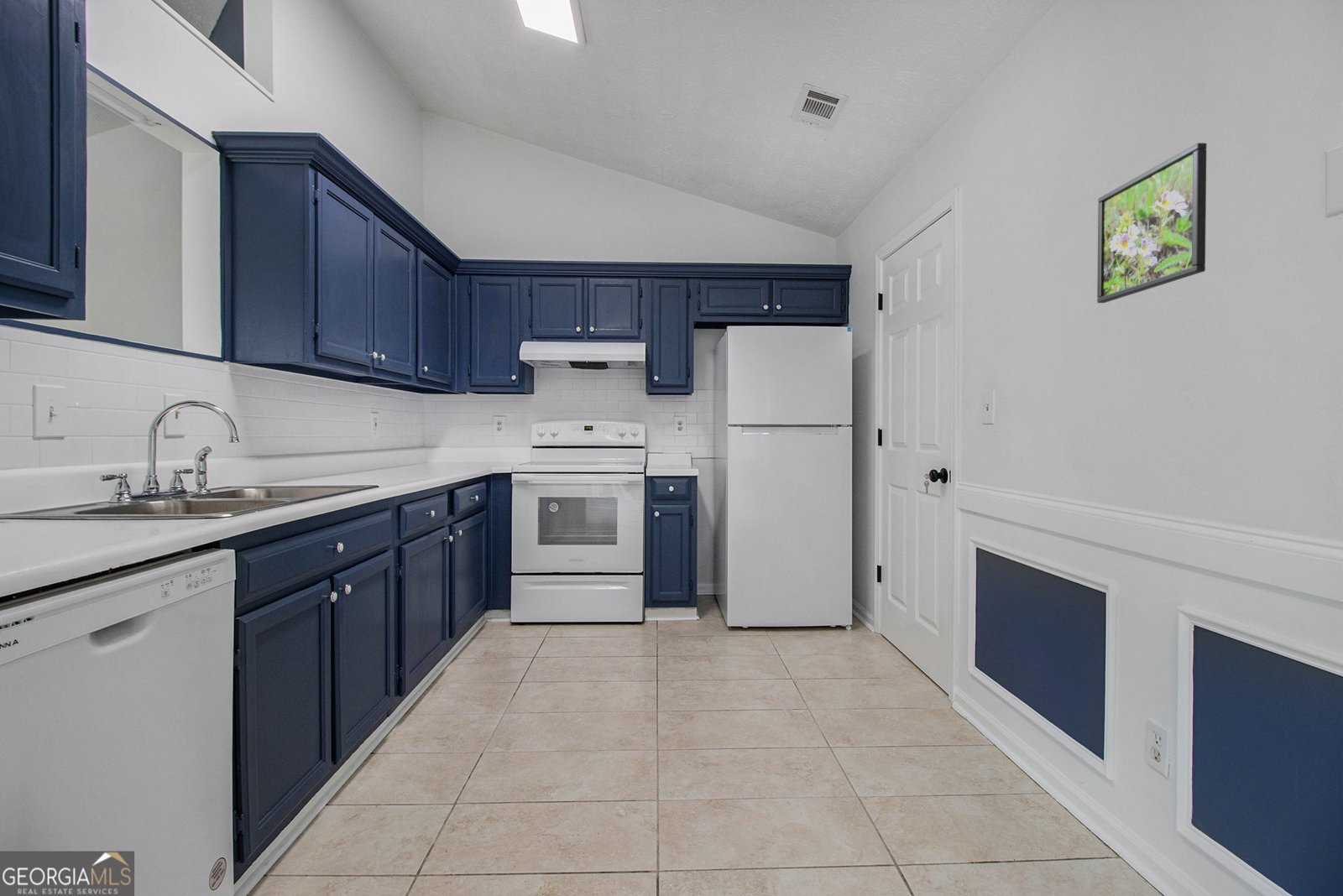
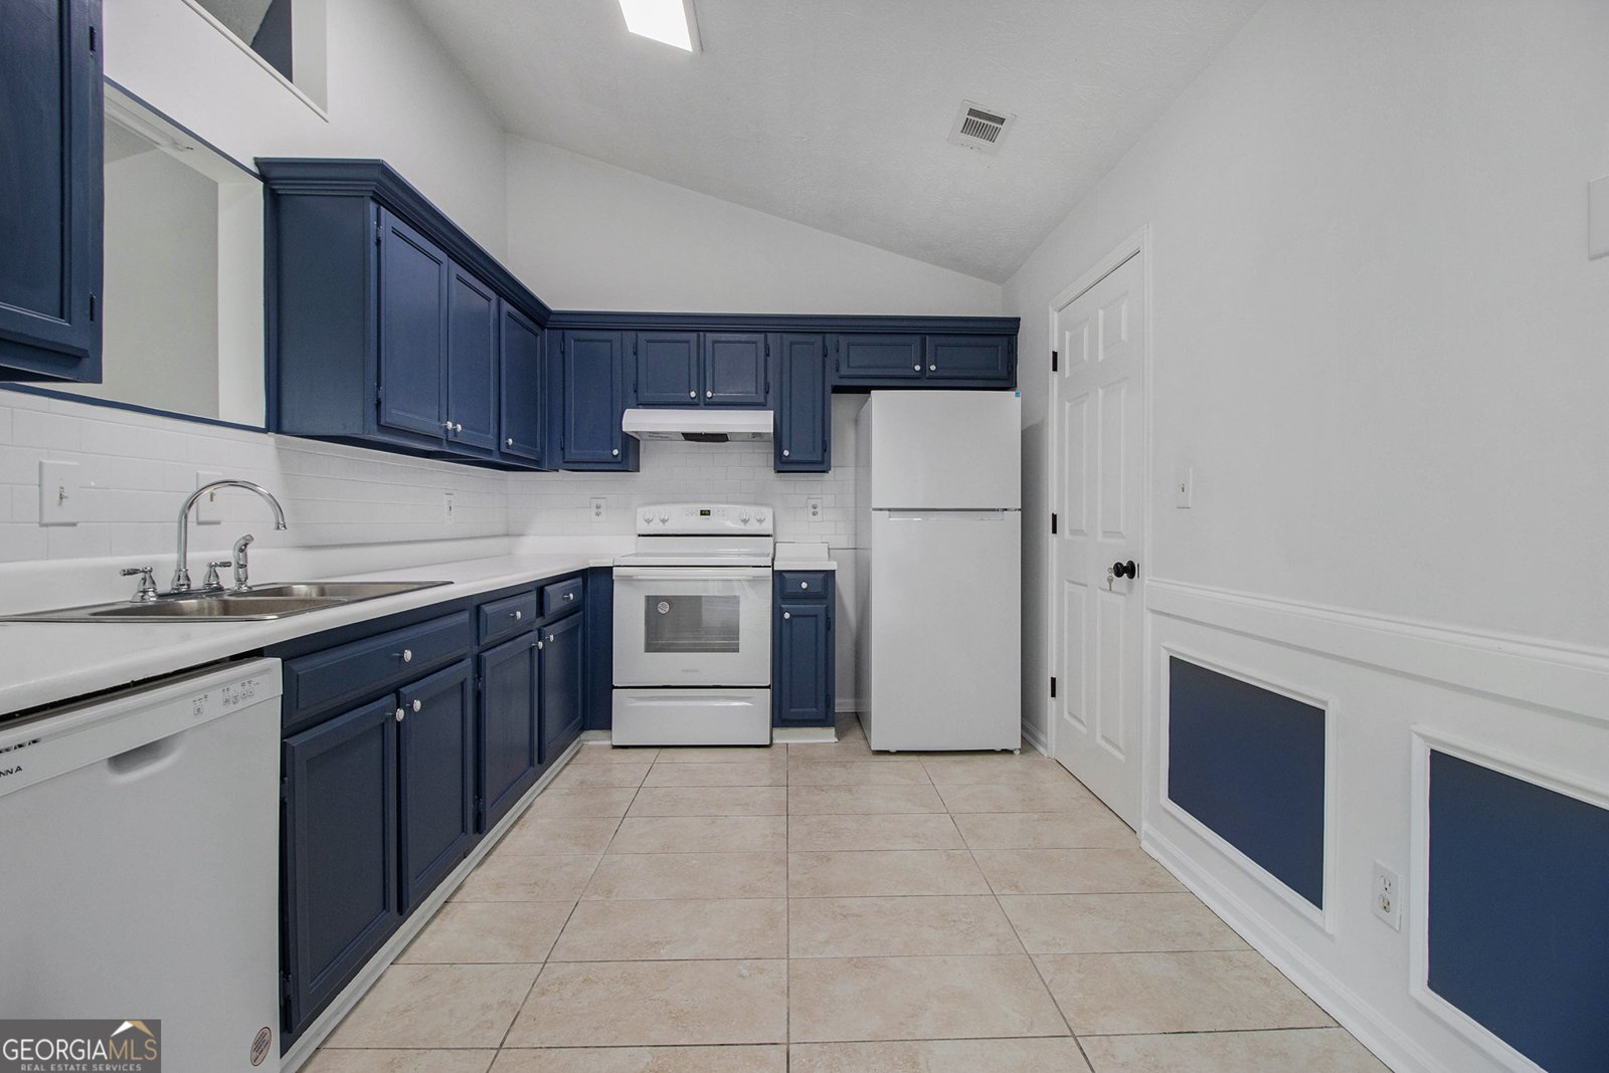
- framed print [1096,142,1207,304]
